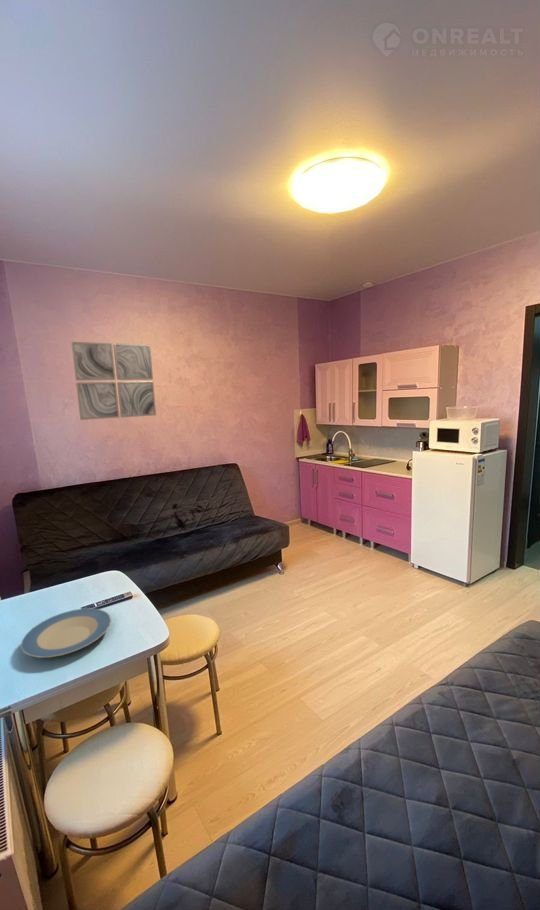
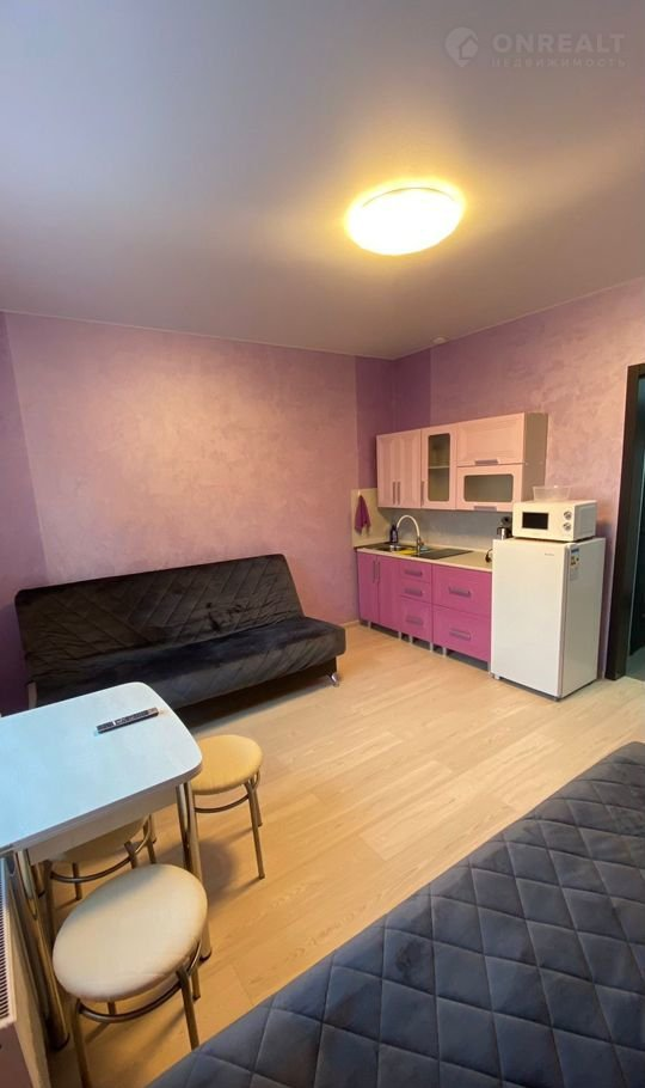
- plate [20,607,112,659]
- wall art [70,341,157,421]
